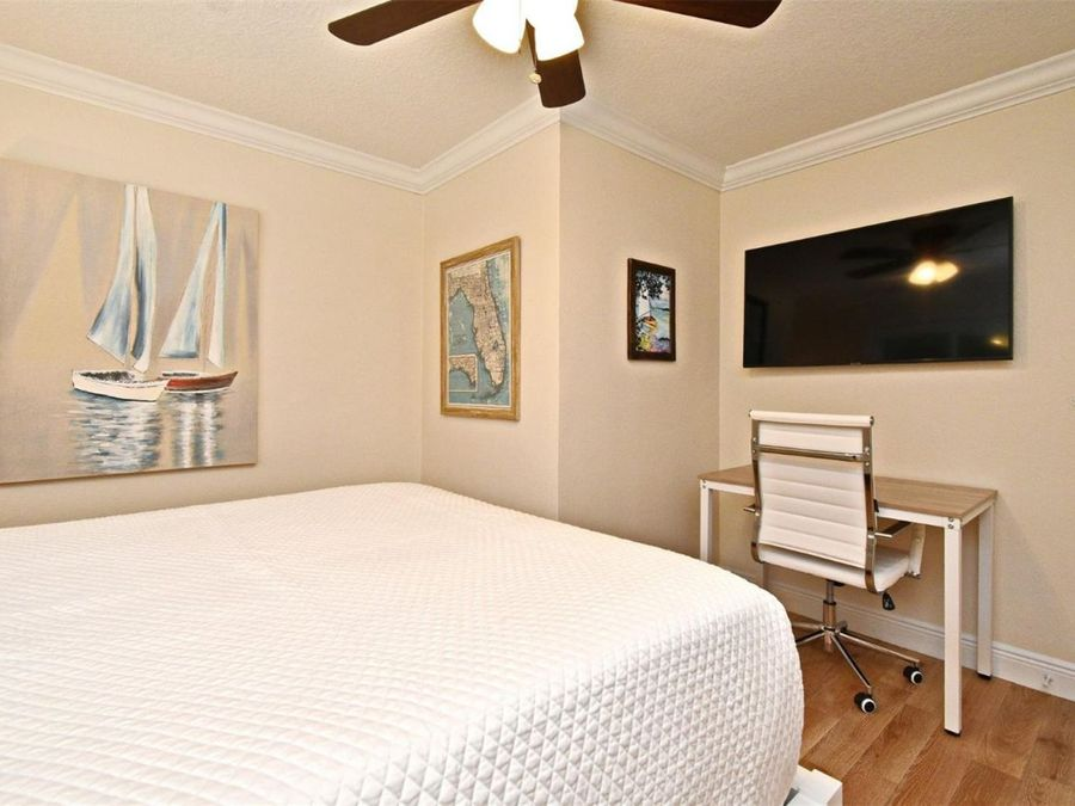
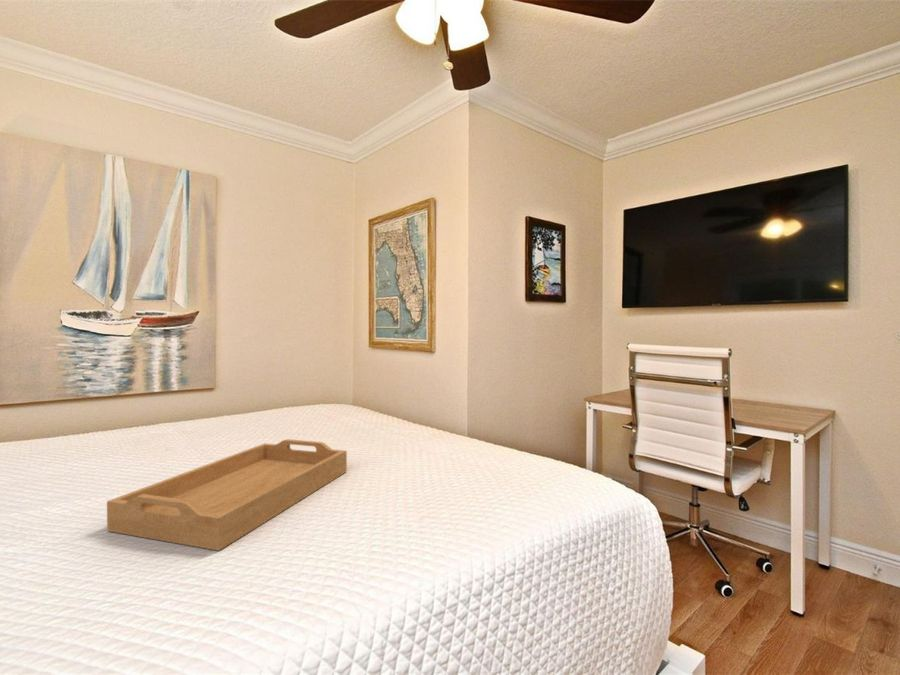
+ serving tray [106,438,348,552]
